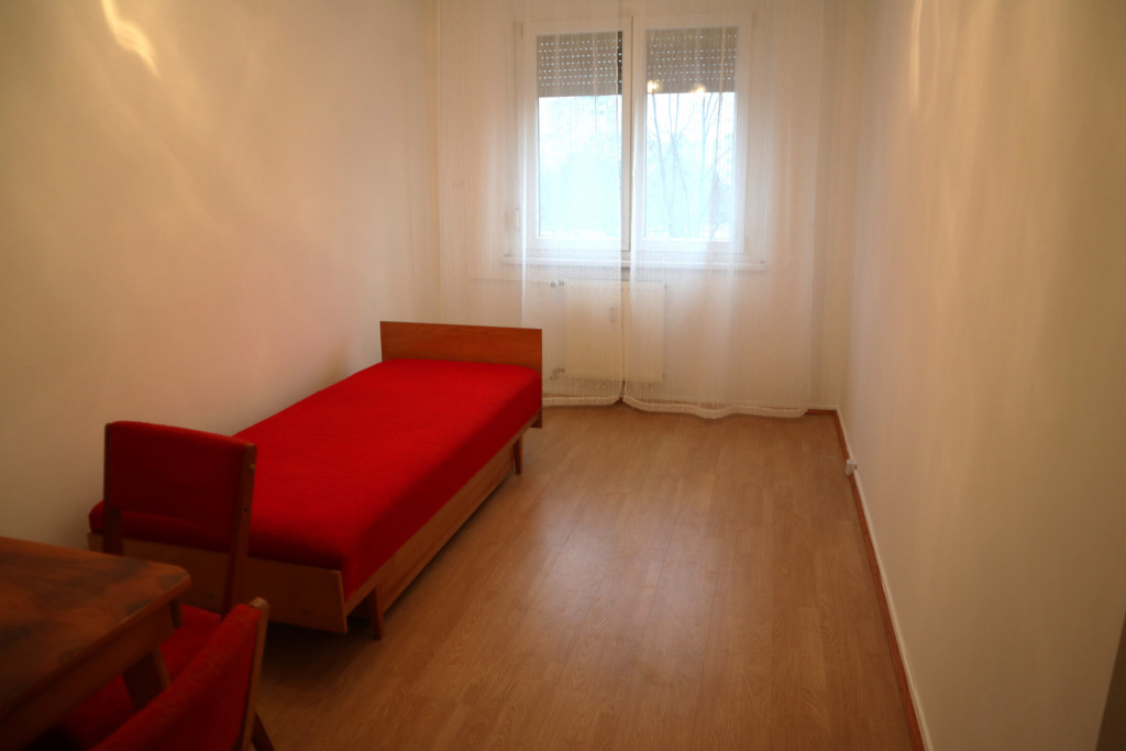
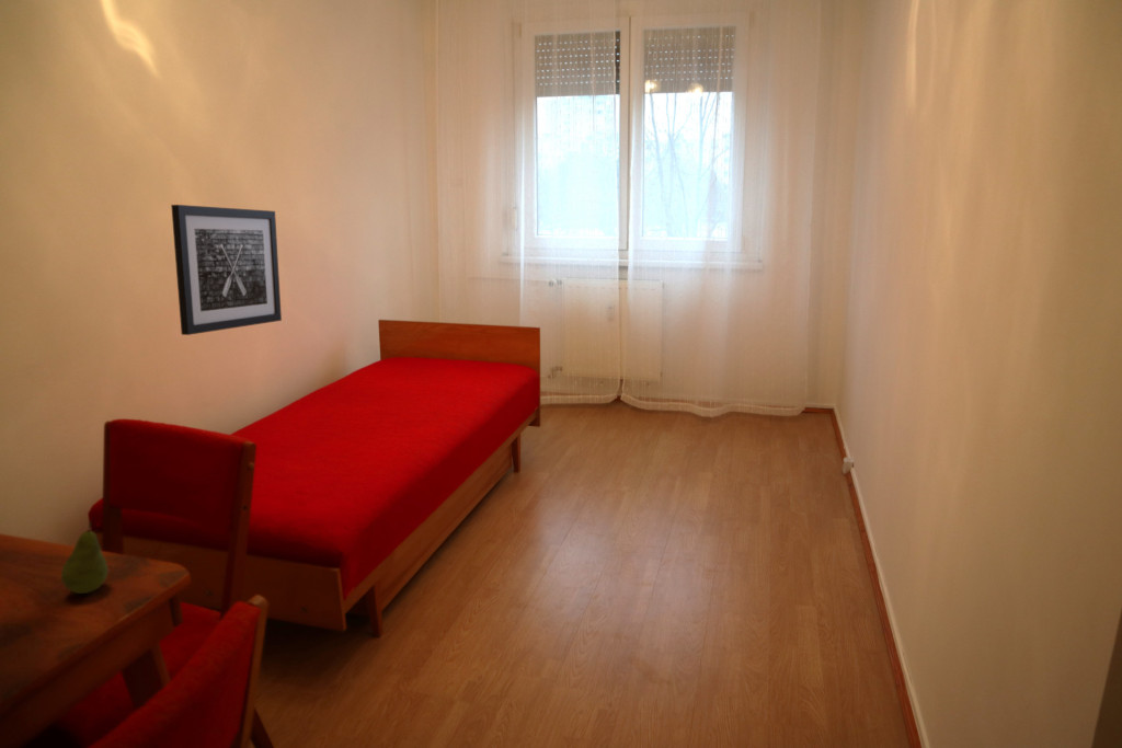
+ fruit [60,520,110,595]
+ wall art [170,204,283,336]
